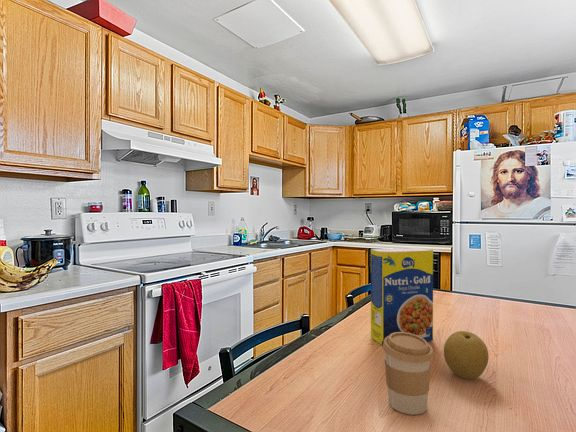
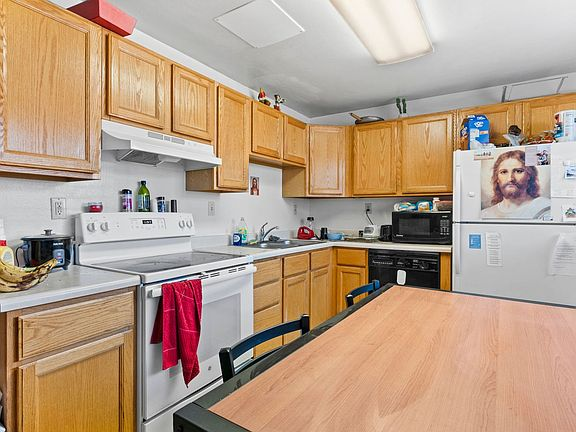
- coffee cup [382,332,434,415]
- legume [370,247,434,346]
- fruit [443,330,490,380]
